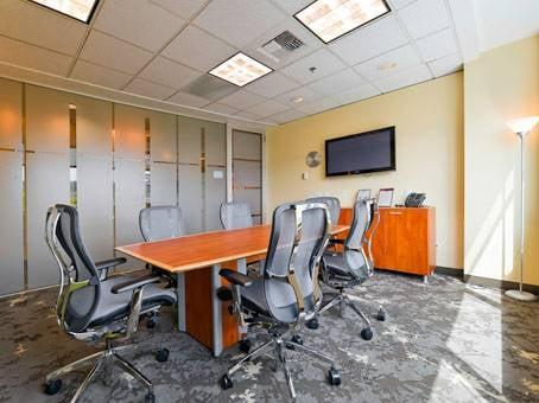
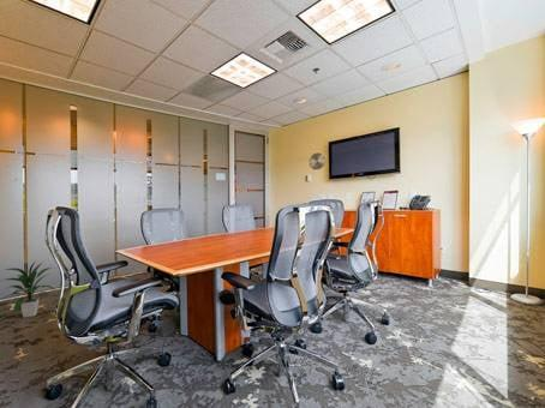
+ indoor plant [0,259,56,319]
